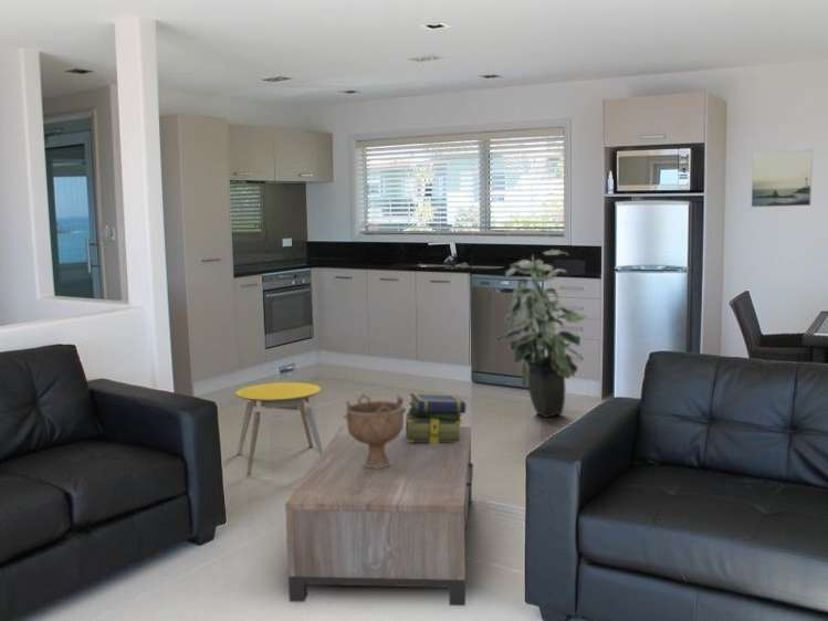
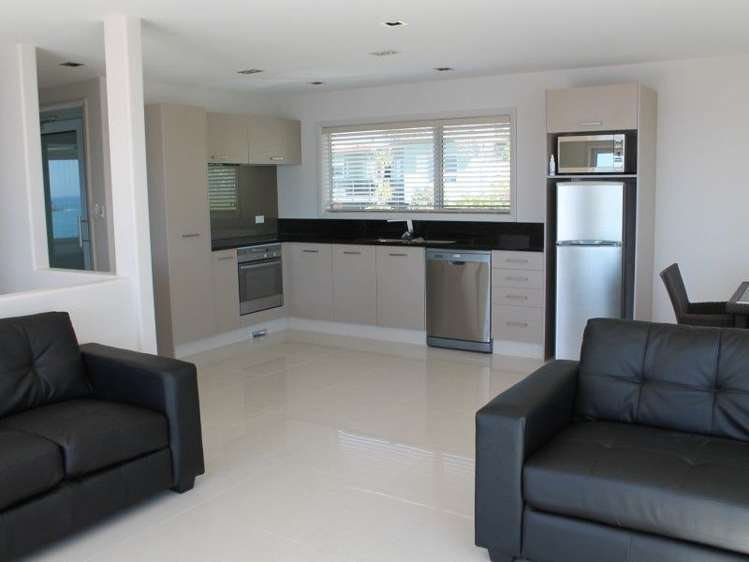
- indoor plant [494,249,588,419]
- decorative bowl [342,392,407,469]
- stack of books [405,392,468,444]
- coffee table [284,425,474,607]
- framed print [751,148,814,208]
- stool [235,381,324,477]
